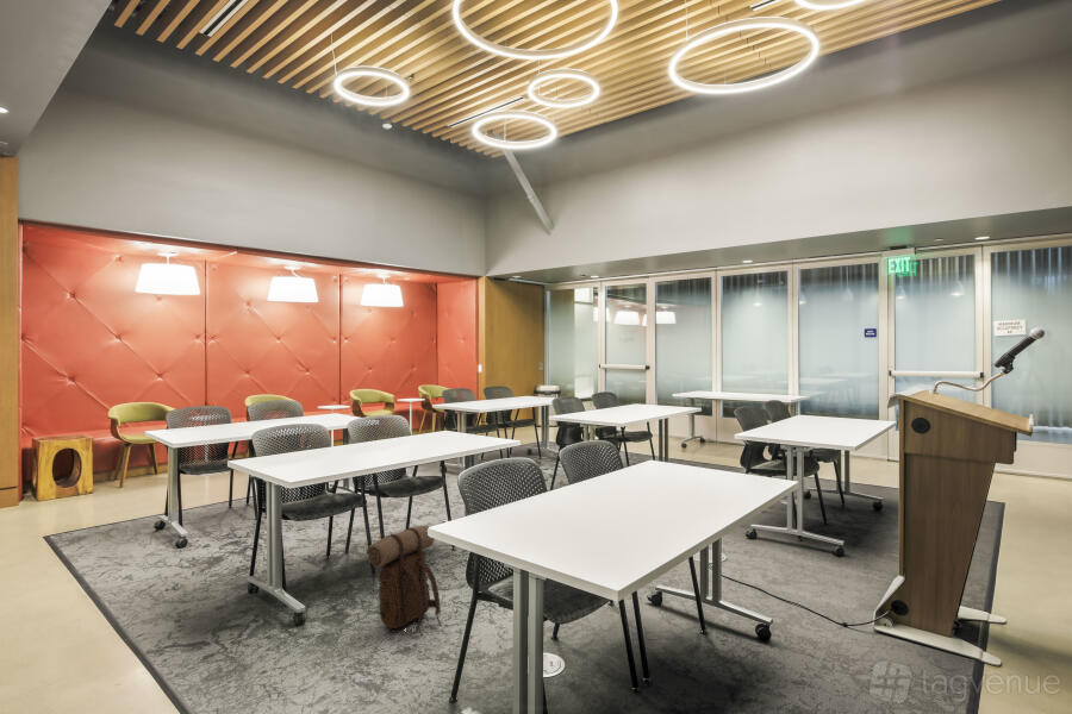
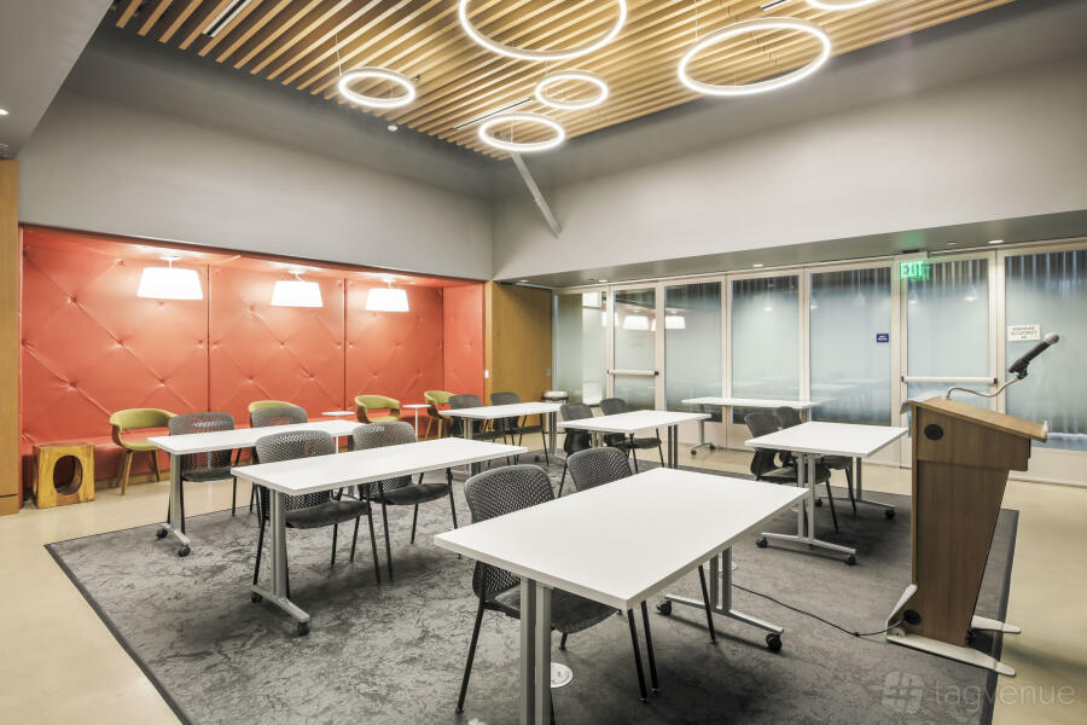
- backpack [364,525,442,638]
